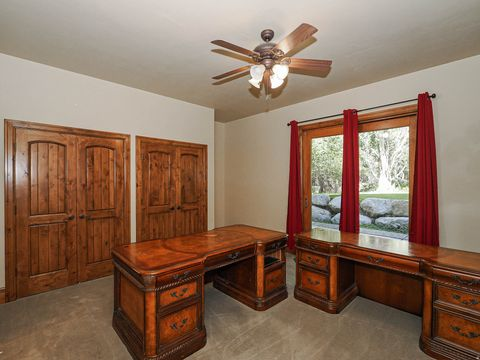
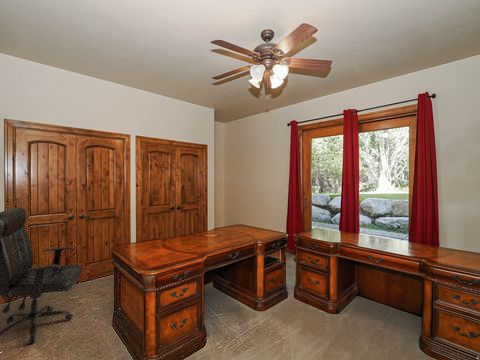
+ office chair [0,207,84,345]
